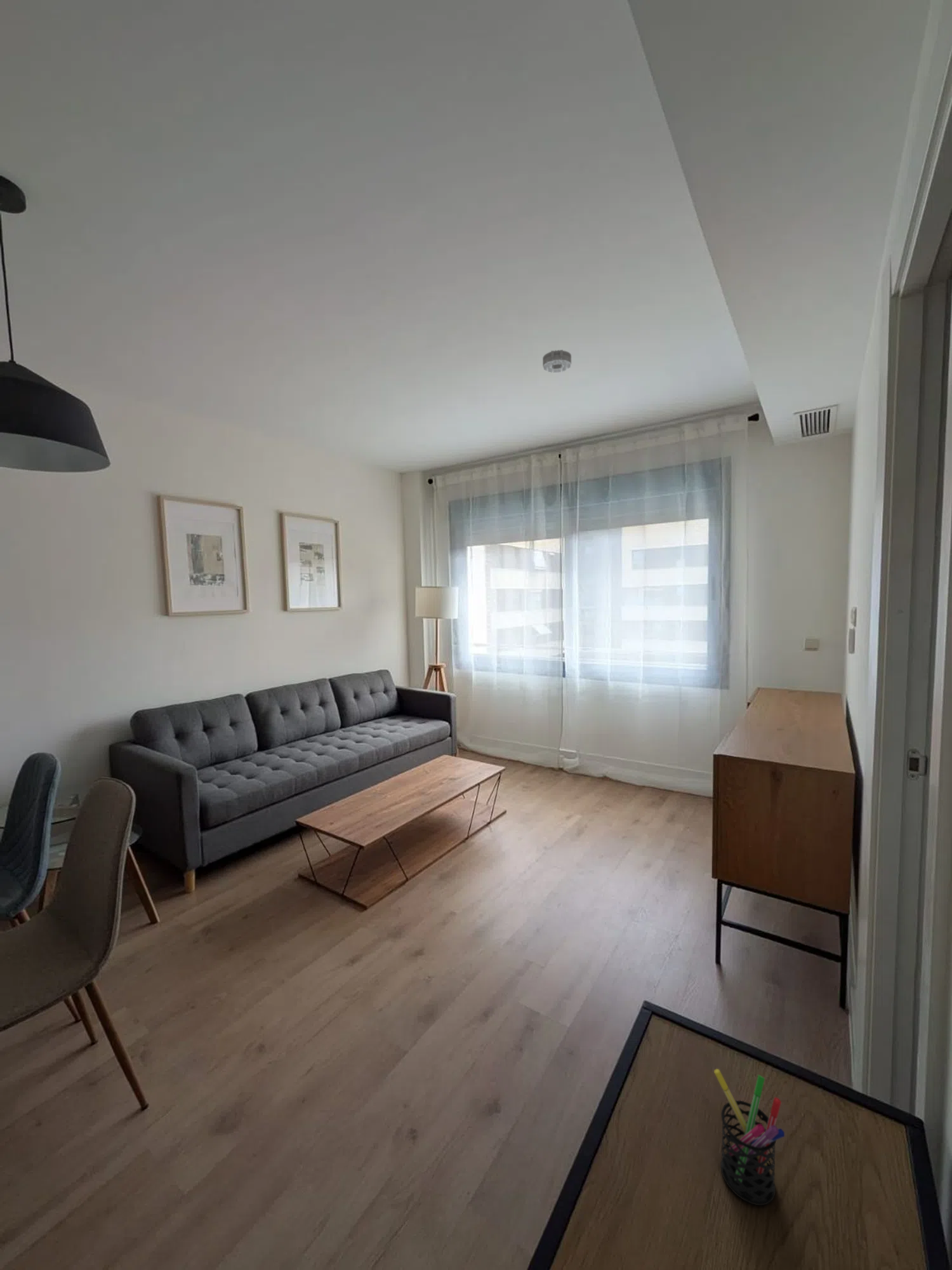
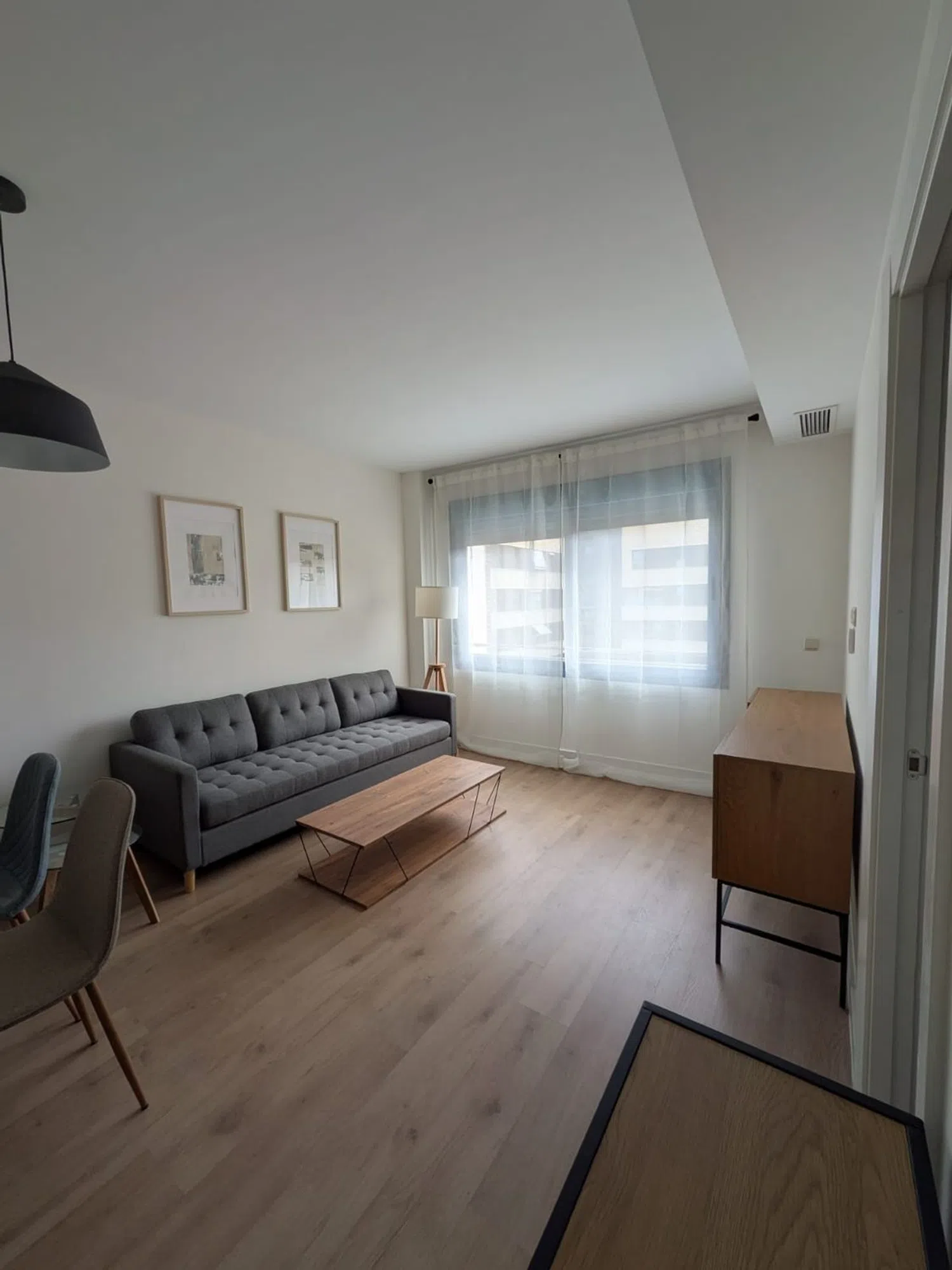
- smoke detector [542,349,572,373]
- pen holder [713,1068,785,1206]
